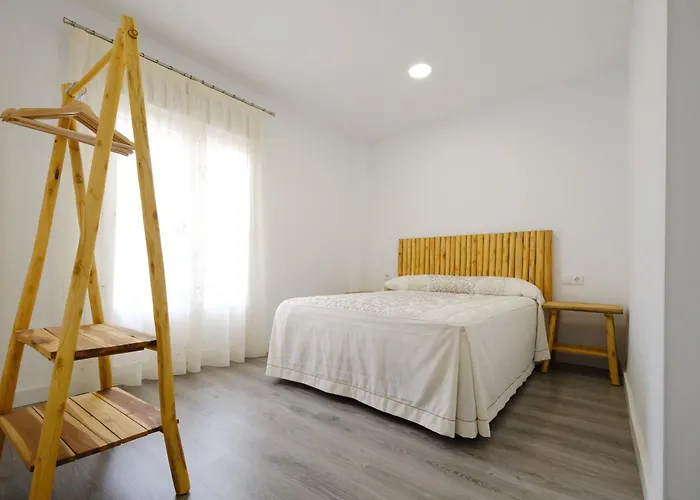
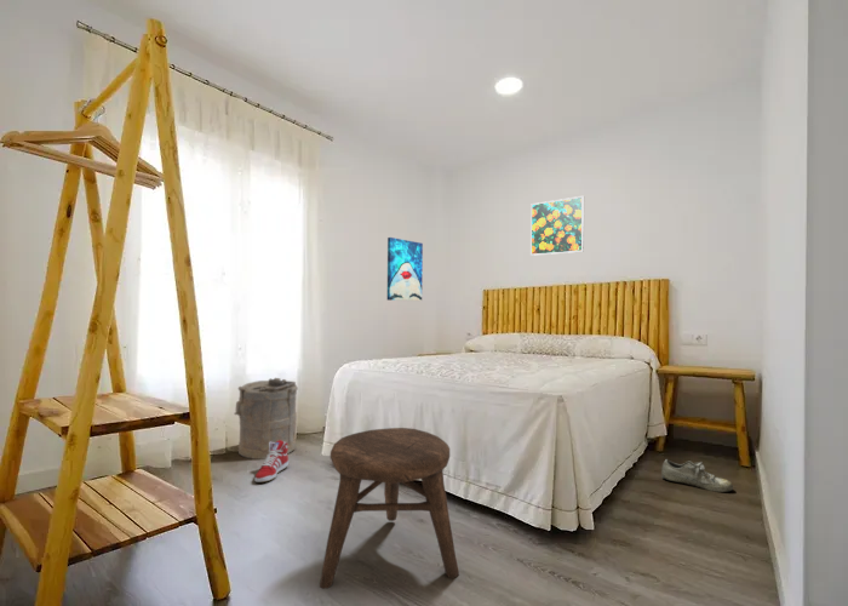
+ wall art [386,236,424,302]
+ laundry hamper [234,377,299,461]
+ shoe [660,458,734,493]
+ stool [319,427,460,590]
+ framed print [529,195,585,257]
+ sneaker [253,440,290,484]
